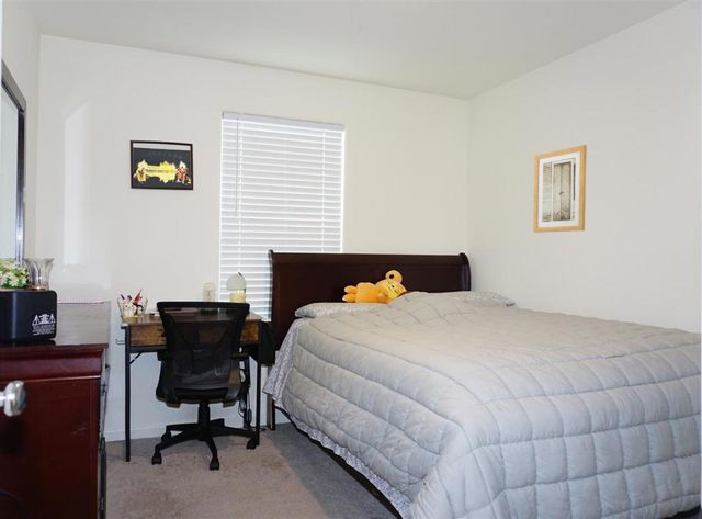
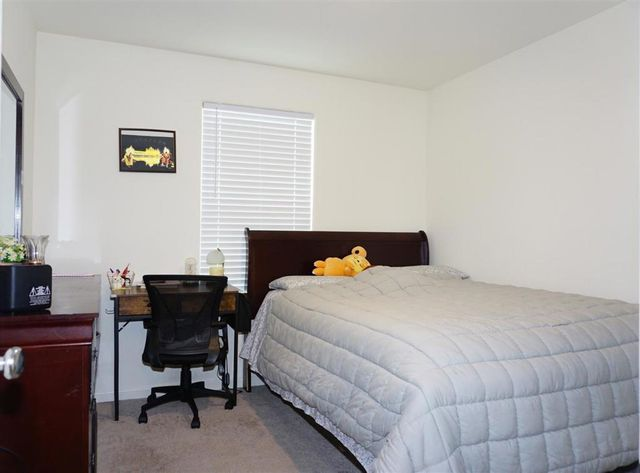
- wall art [532,144,588,234]
